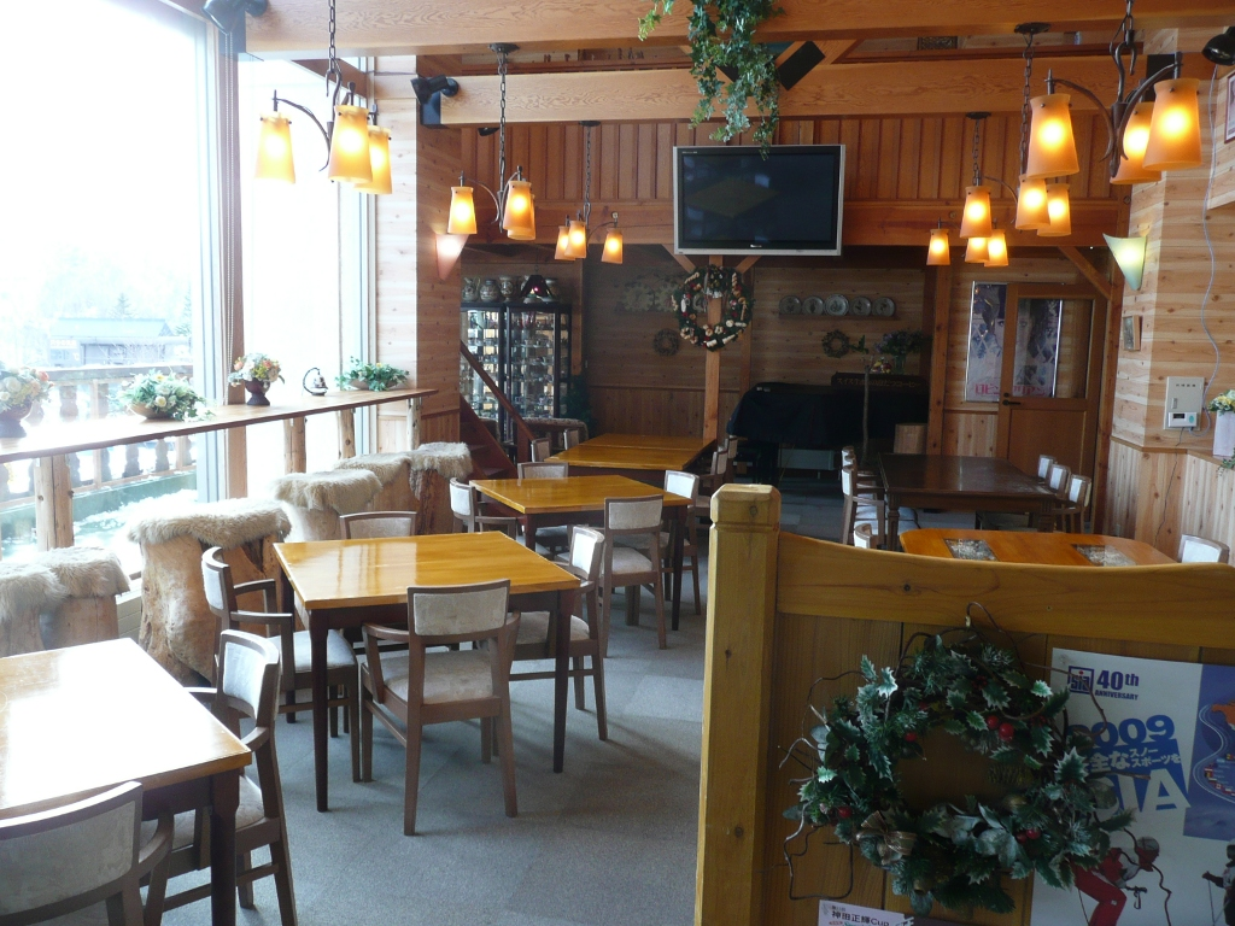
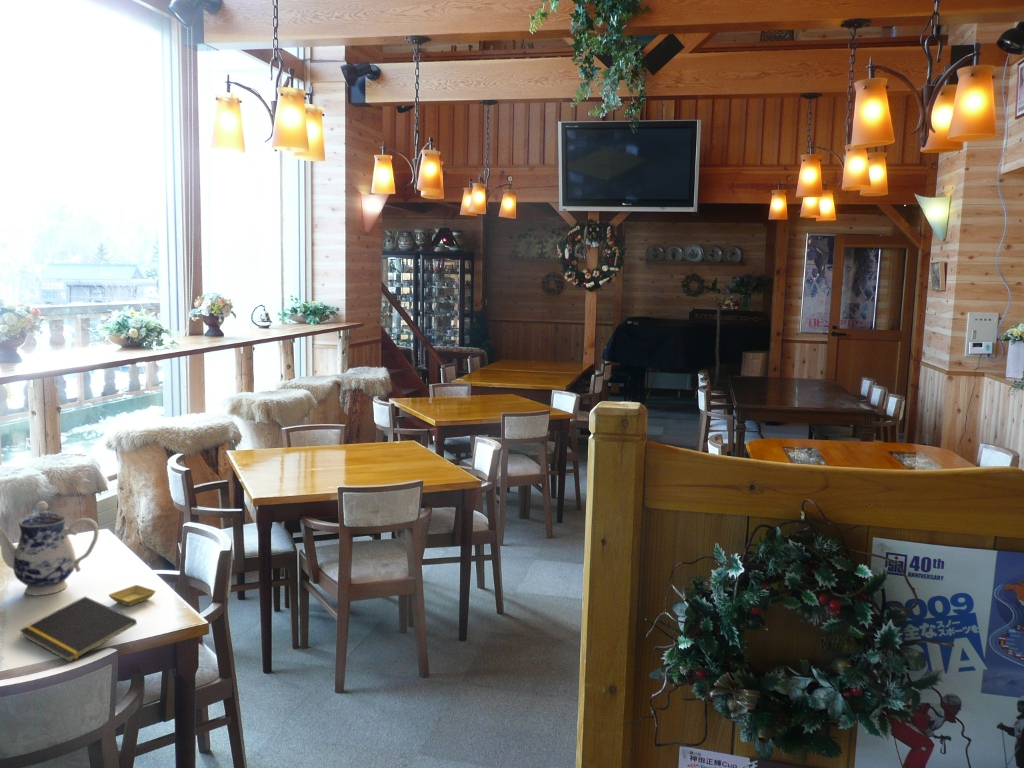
+ notepad [18,595,138,663]
+ saucer [107,584,157,607]
+ teapot [0,500,100,596]
